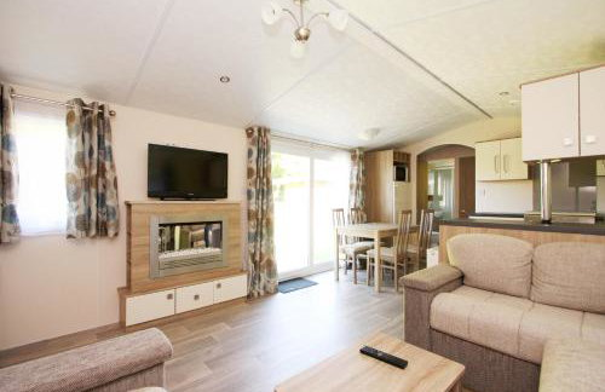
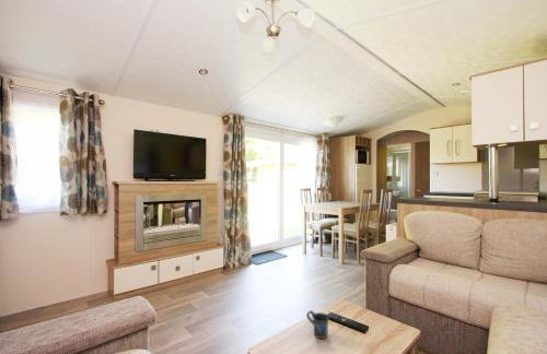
+ mug [305,309,330,340]
